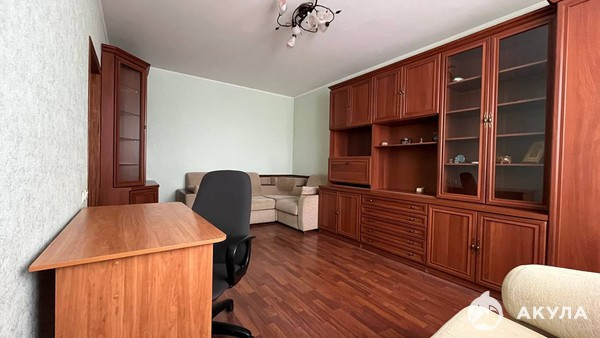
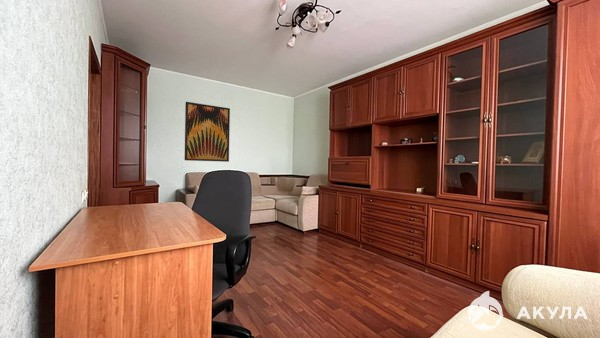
+ wall art [184,101,231,163]
